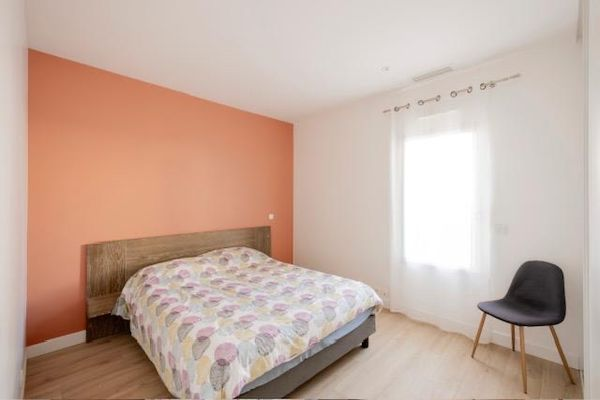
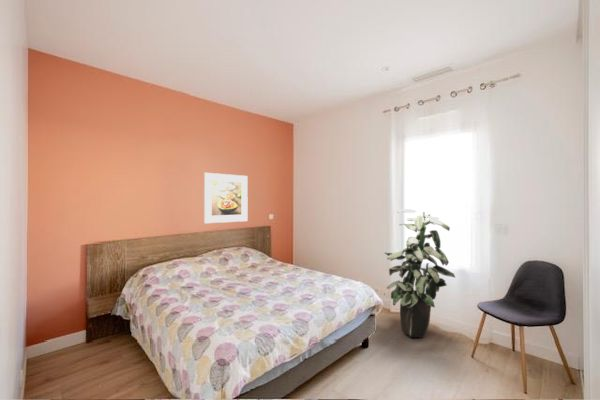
+ indoor plant [384,208,456,339]
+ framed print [203,172,249,224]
